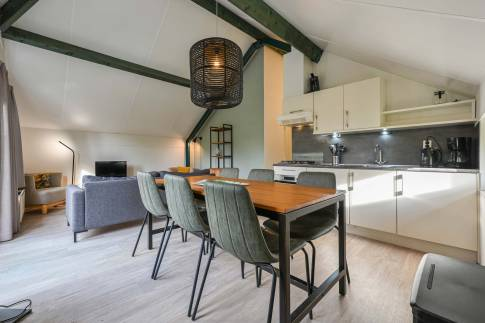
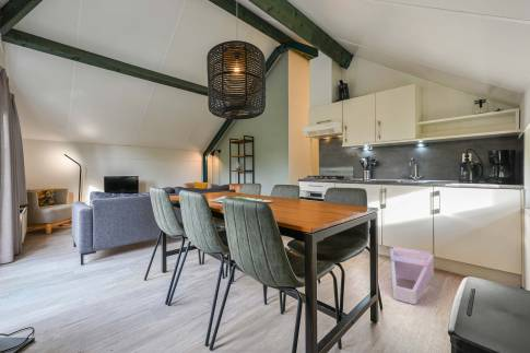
+ trash bin [389,246,435,305]
